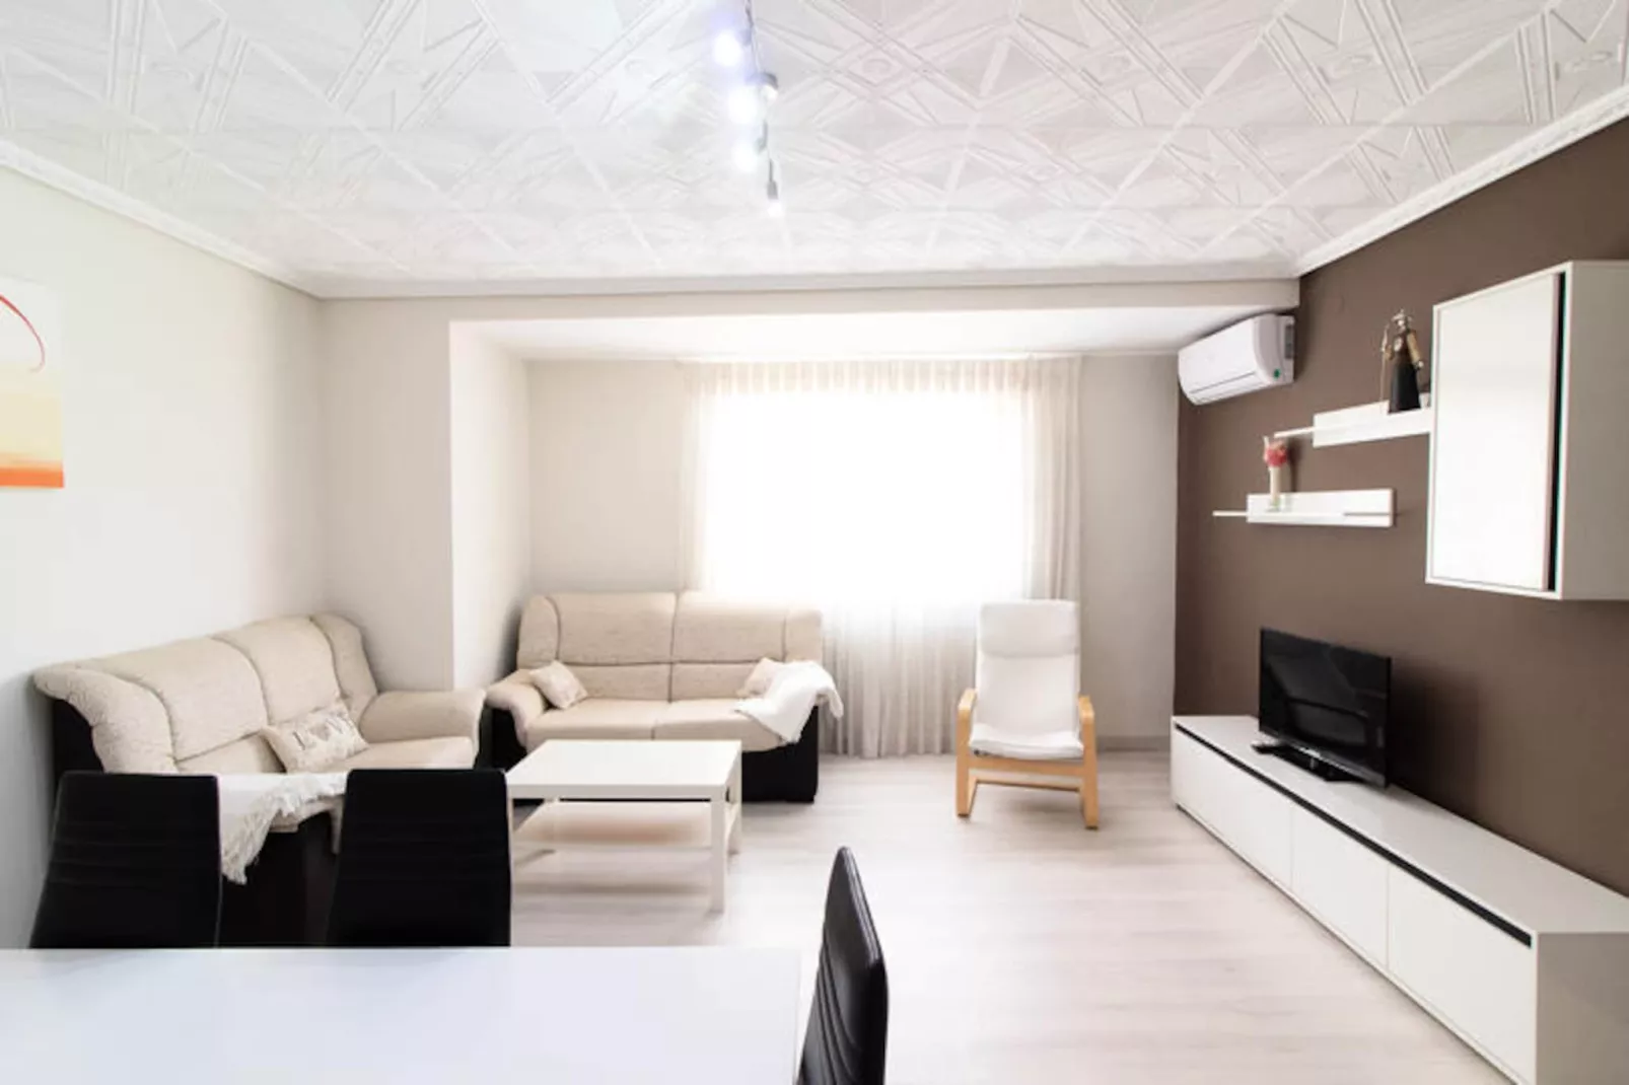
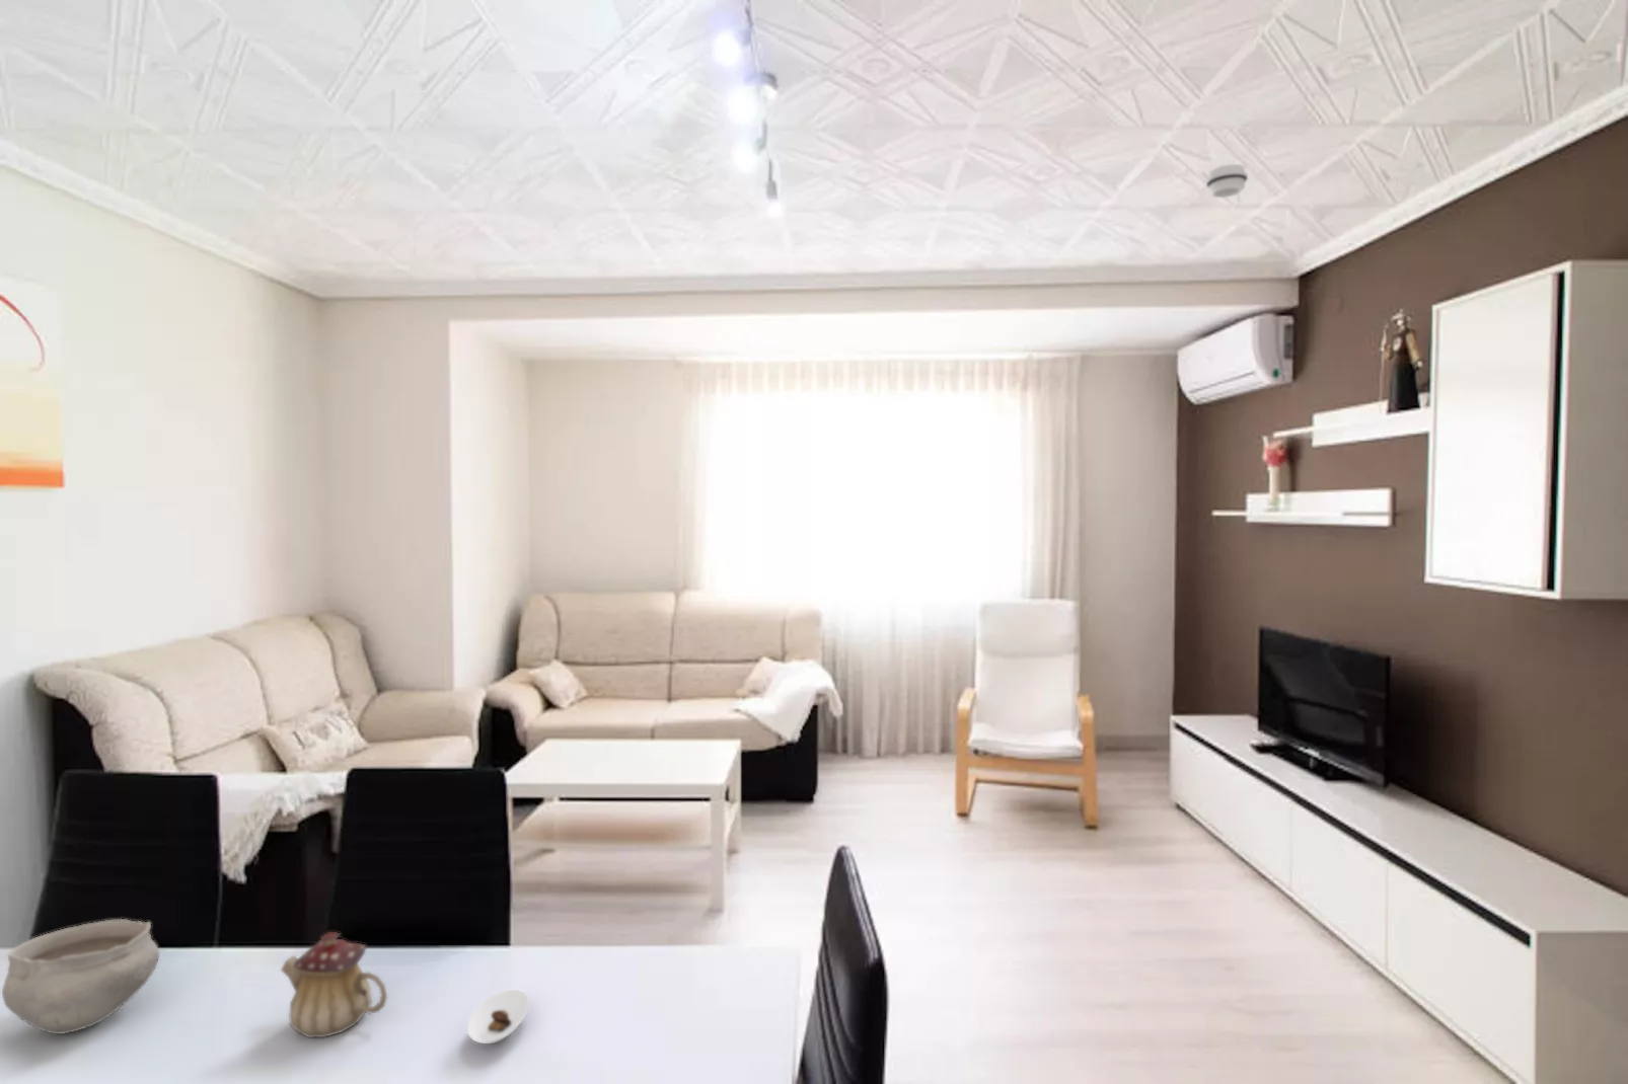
+ teapot [280,932,389,1038]
+ saucer [466,988,530,1044]
+ bowl [1,918,161,1036]
+ smoke detector [1206,163,1249,198]
